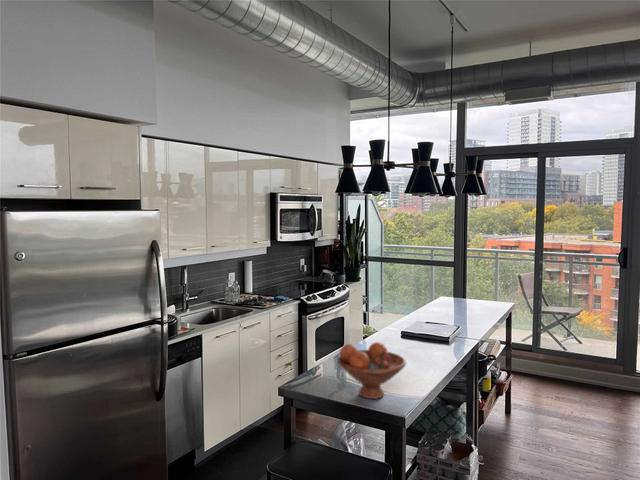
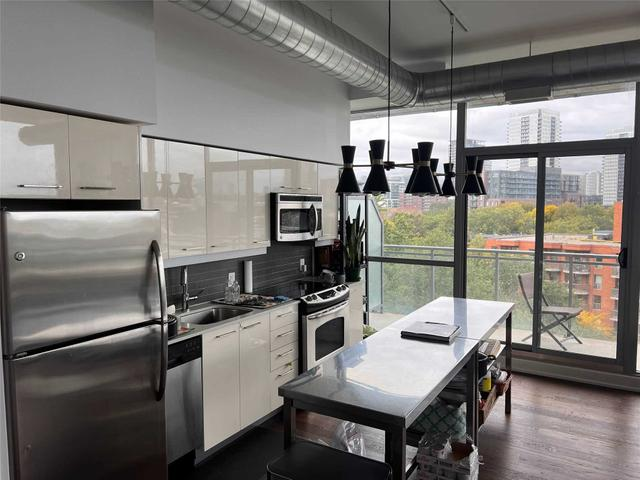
- fruit bowl [337,341,407,400]
